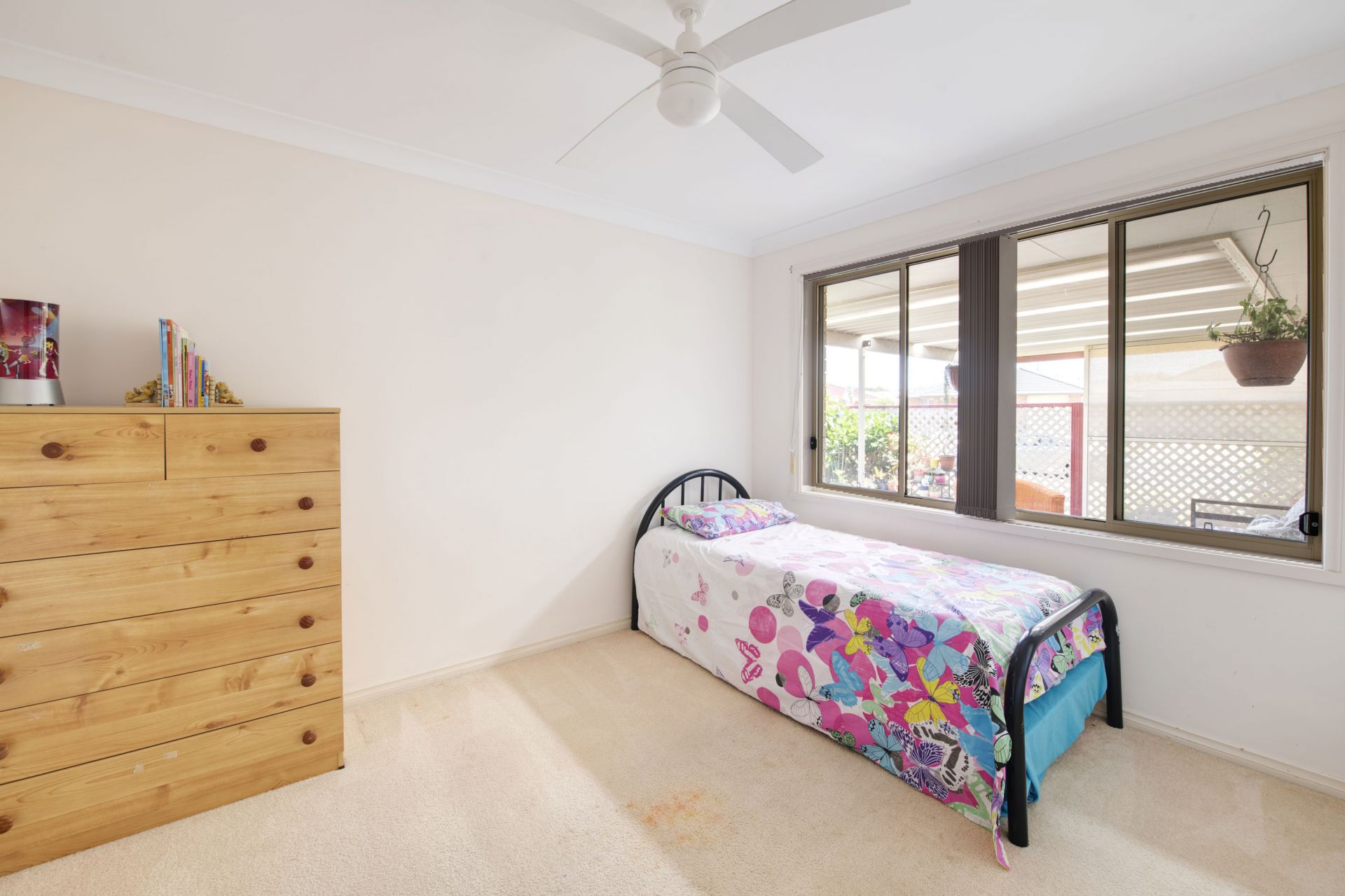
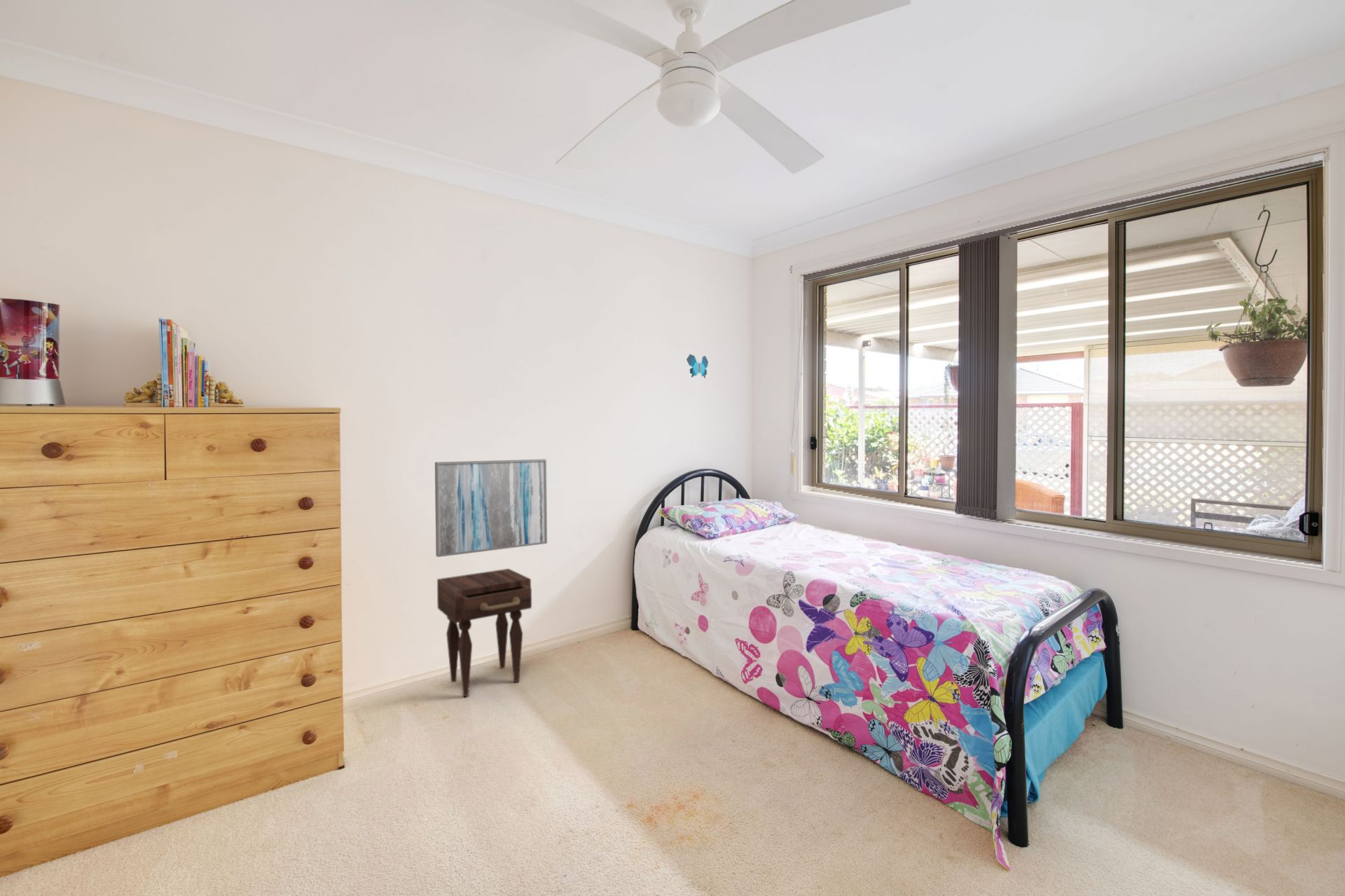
+ decorative butterfly [686,354,709,379]
+ nightstand [436,568,532,697]
+ wall art [434,459,548,558]
